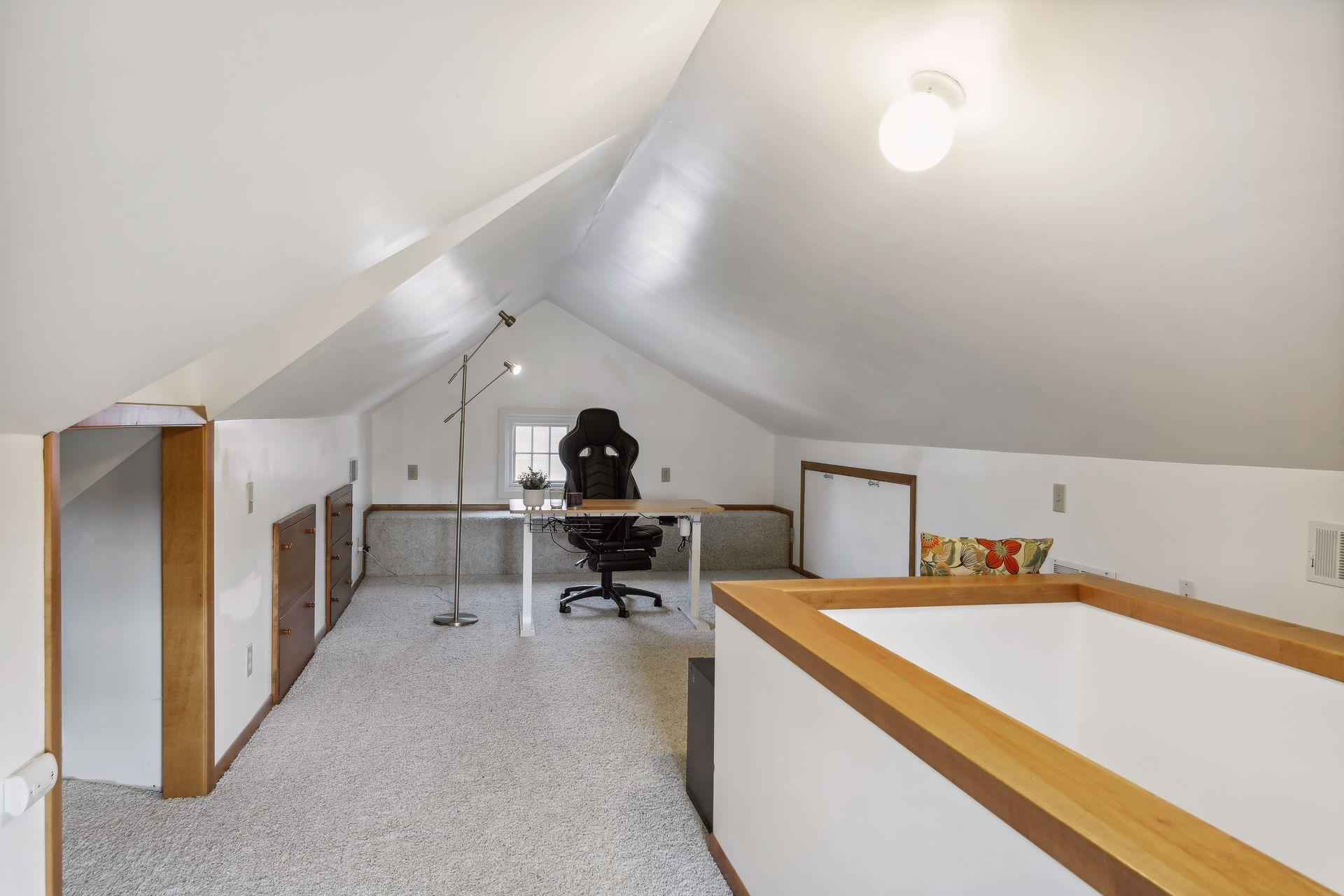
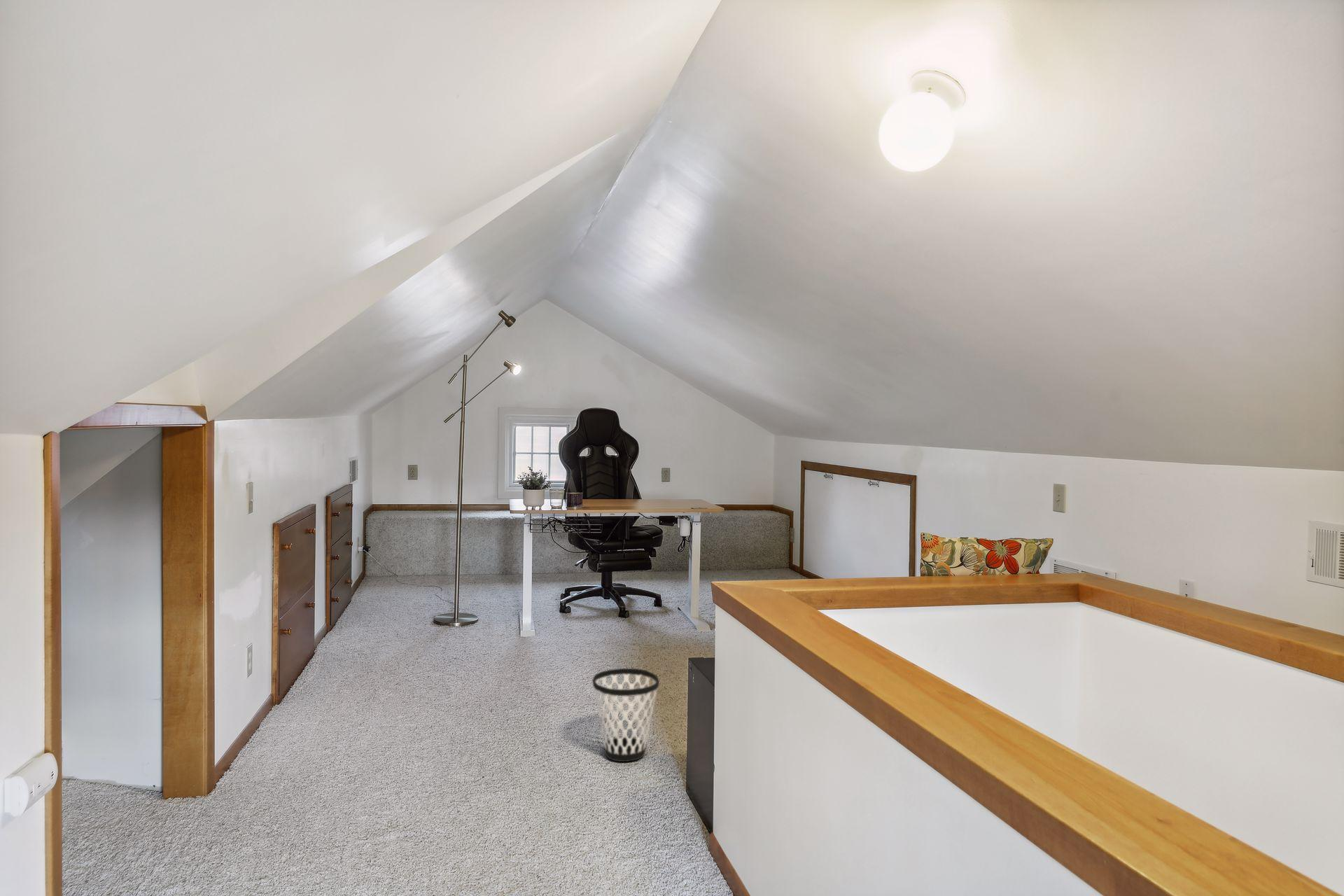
+ wastebasket [591,668,660,762]
